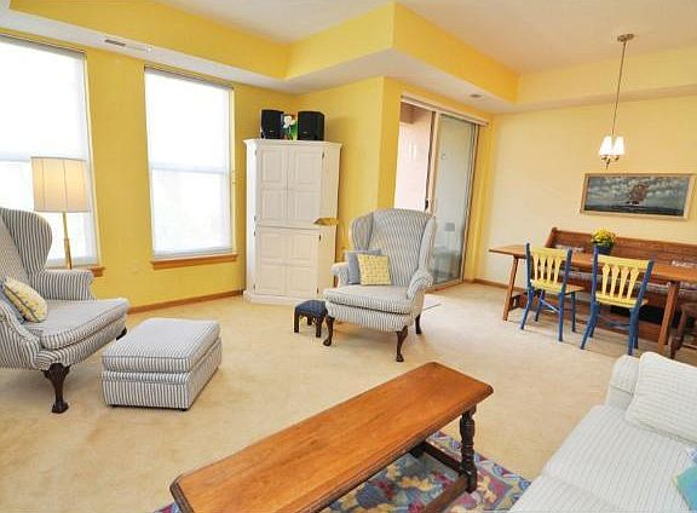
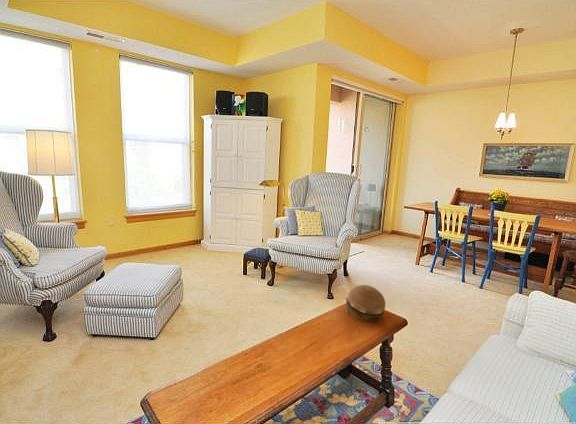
+ decorative bowl [345,284,386,323]
